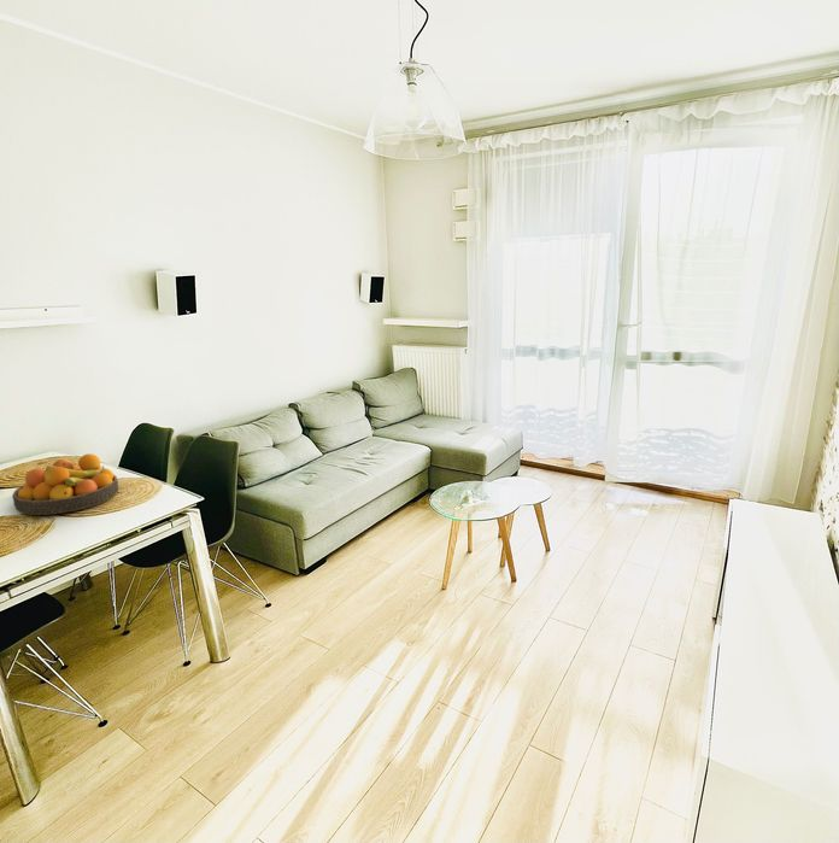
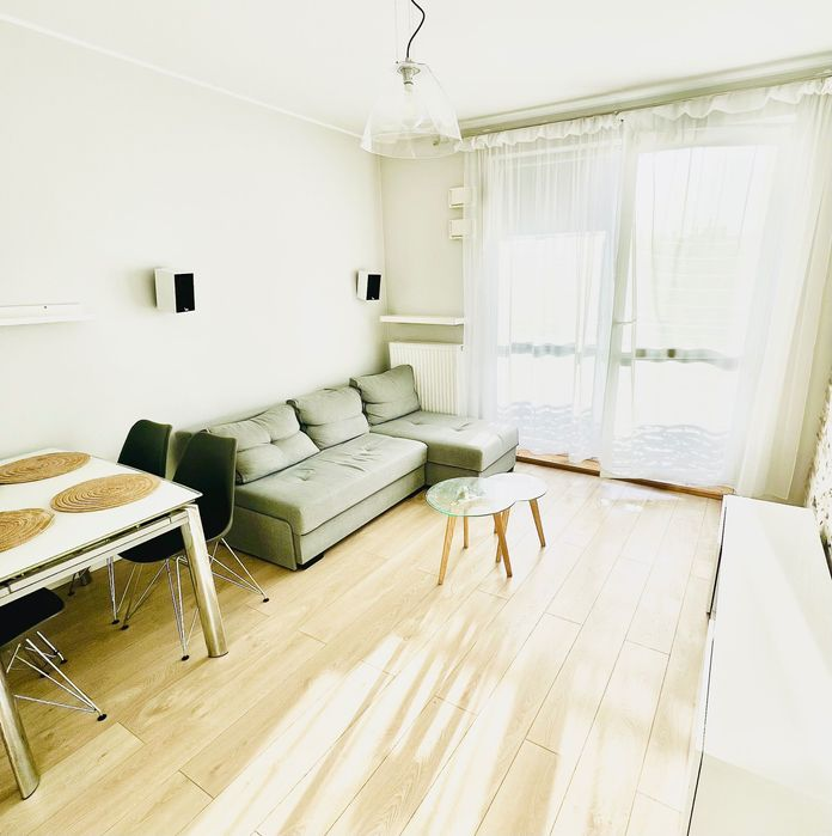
- fruit bowl [11,452,119,516]
